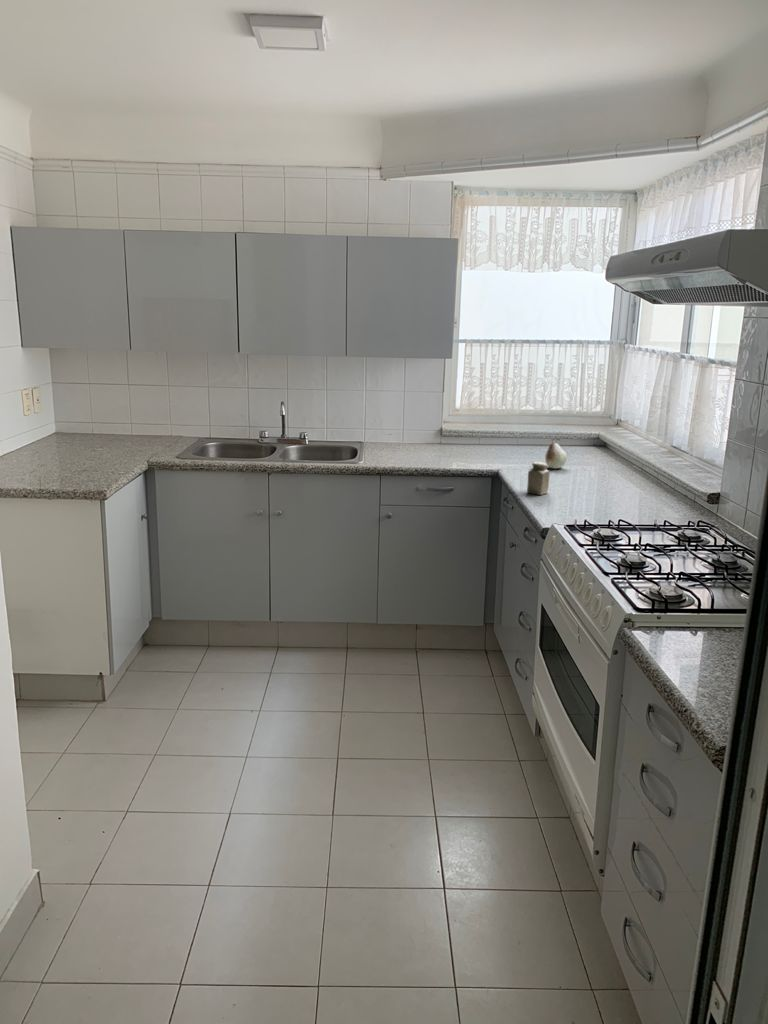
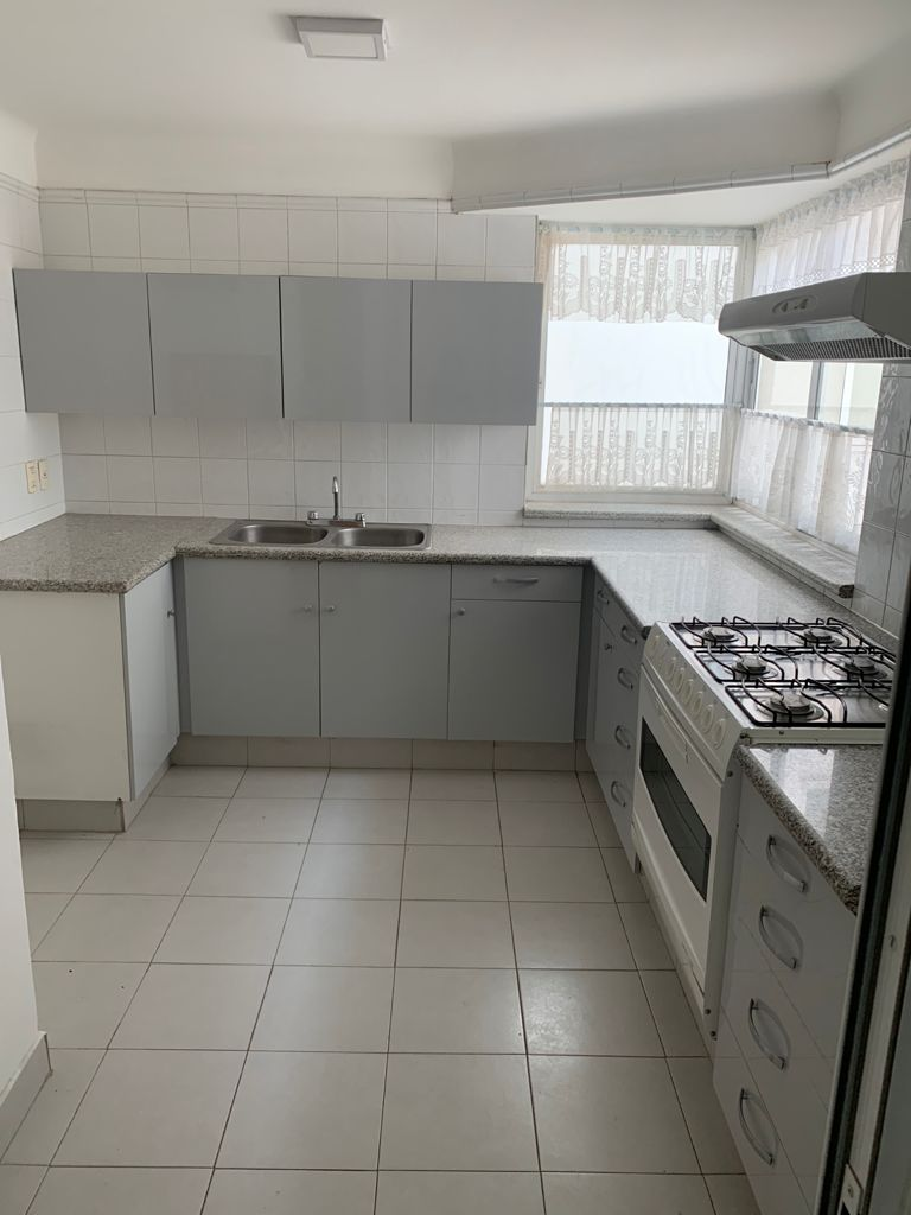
- fruit [544,440,568,470]
- salt shaker [526,461,551,496]
